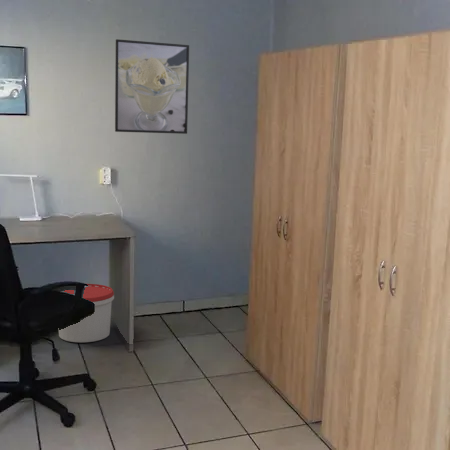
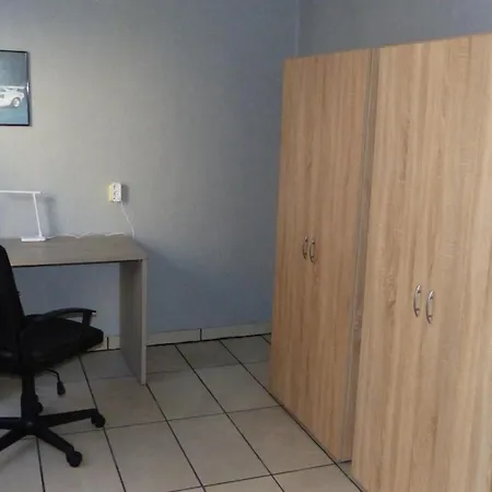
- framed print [114,38,190,135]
- bucket [58,283,115,343]
